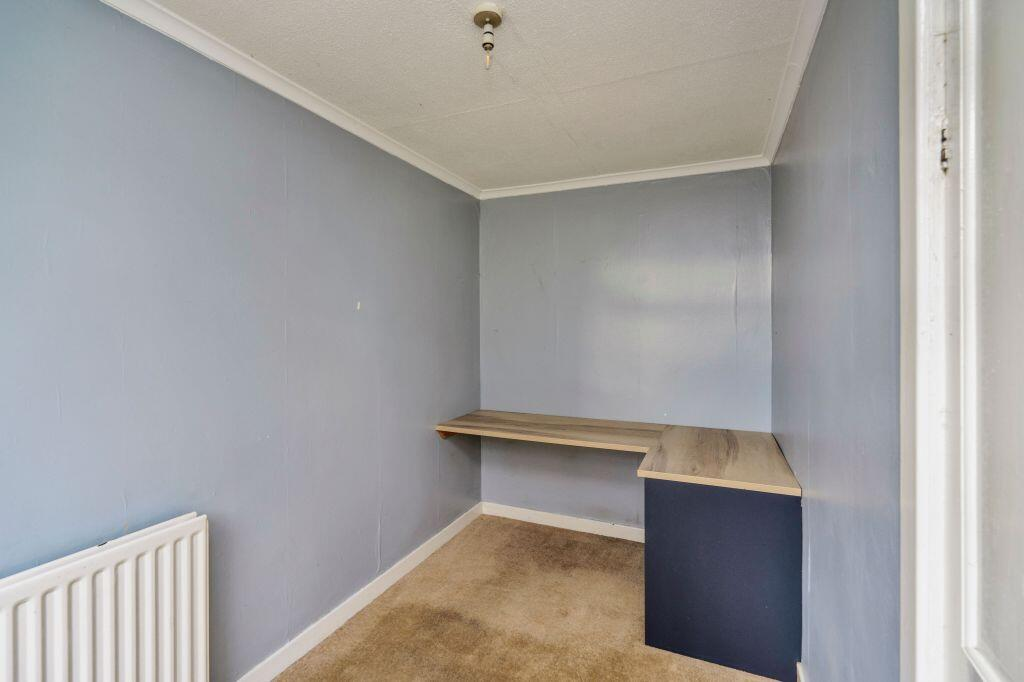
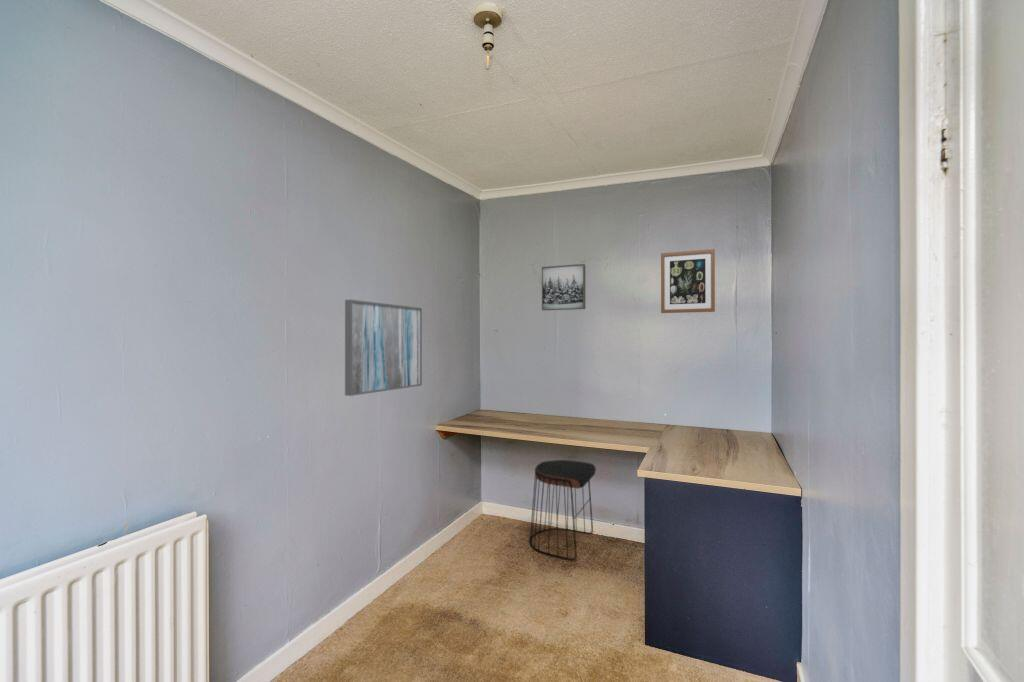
+ wall art [344,299,423,397]
+ wall art [660,248,716,314]
+ wall art [541,263,586,311]
+ stool [529,459,597,561]
